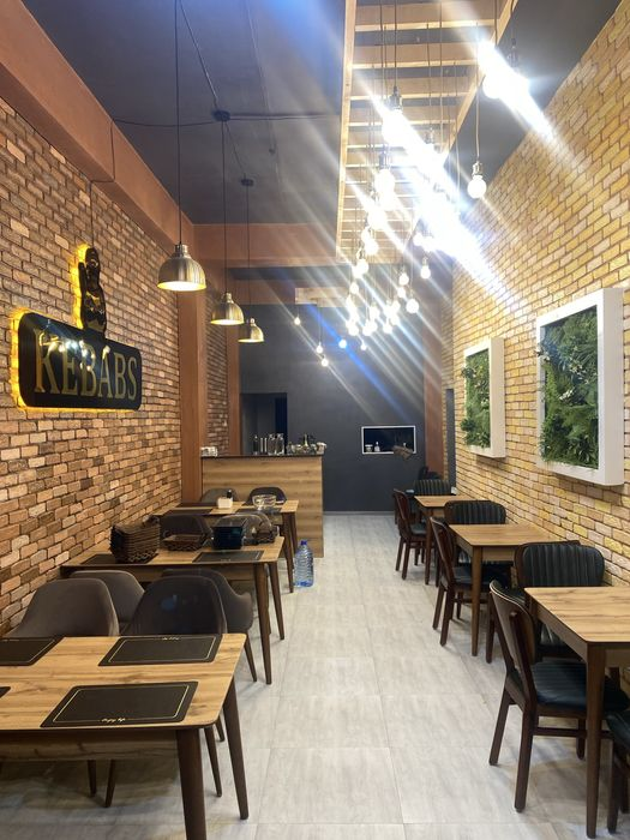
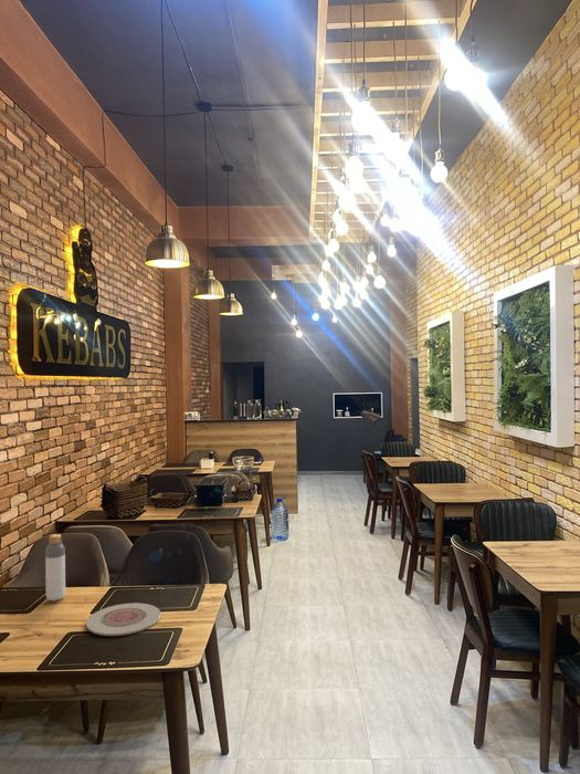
+ bottle [44,533,66,602]
+ plate [85,602,162,637]
